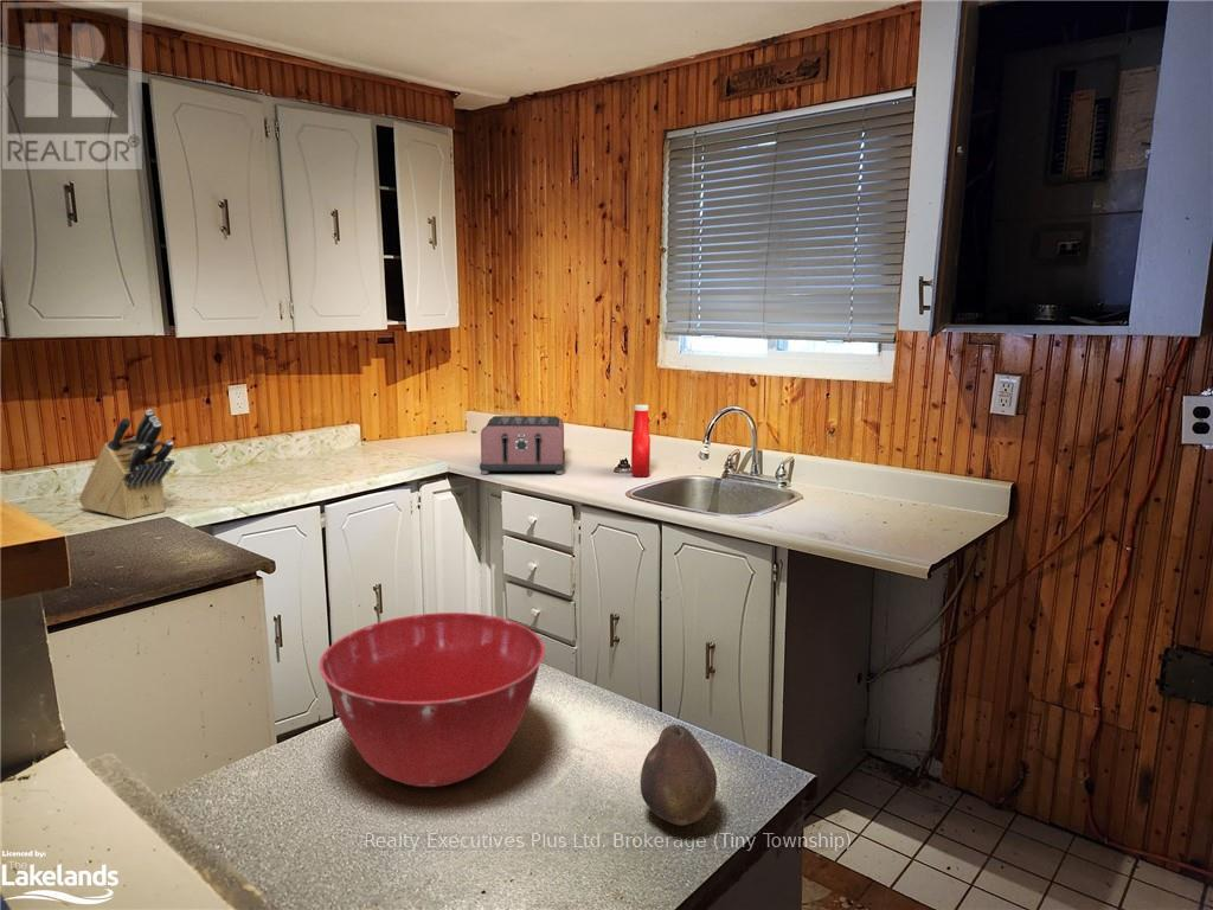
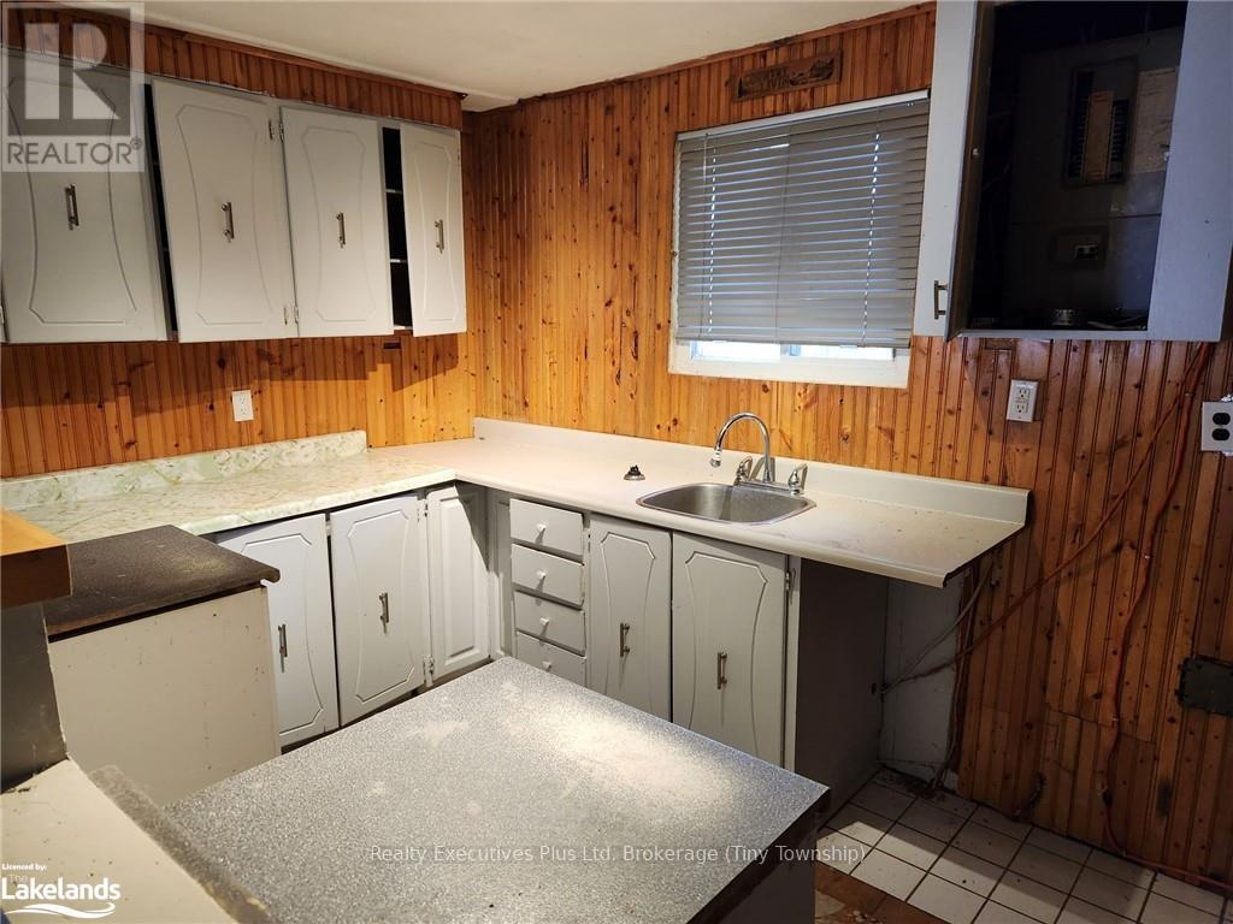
- fruit [640,724,718,827]
- mixing bowl [317,611,546,788]
- toaster [479,415,566,475]
- knife block [78,409,175,520]
- soap bottle [630,404,652,478]
